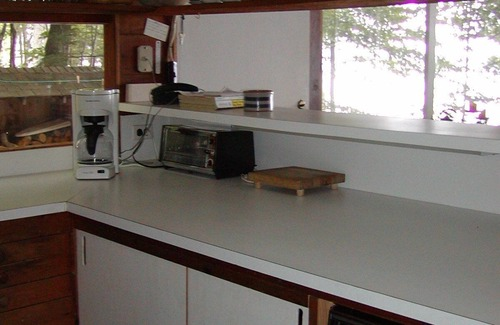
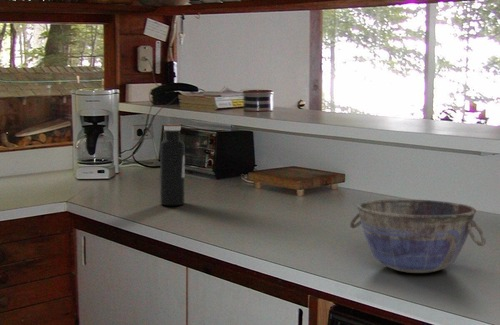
+ bowl [349,198,487,274]
+ water bottle [159,123,186,206]
